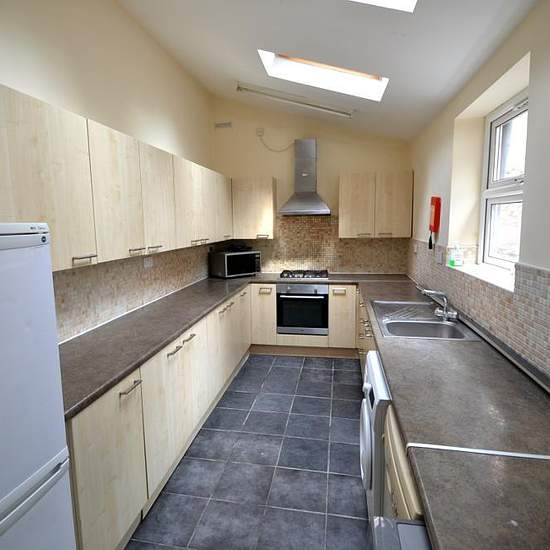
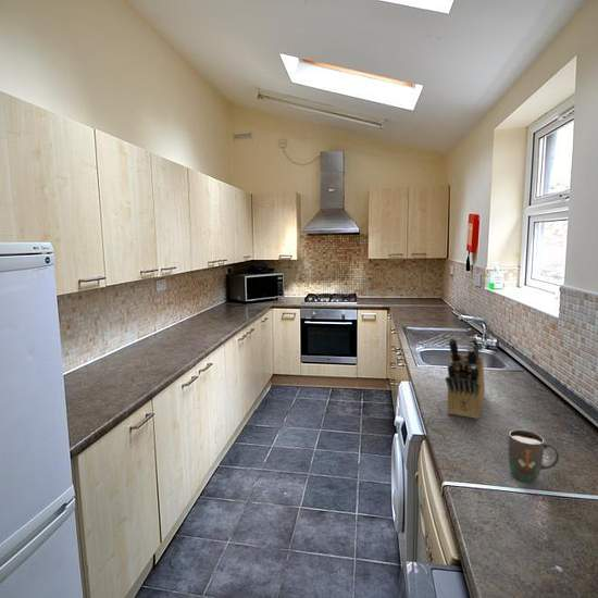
+ mug [508,429,560,484]
+ knife block [445,336,486,420]
